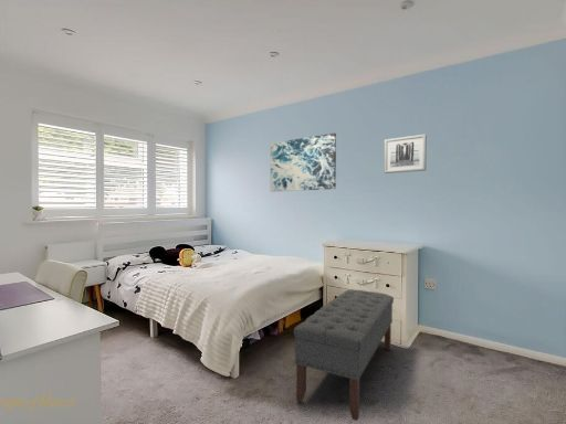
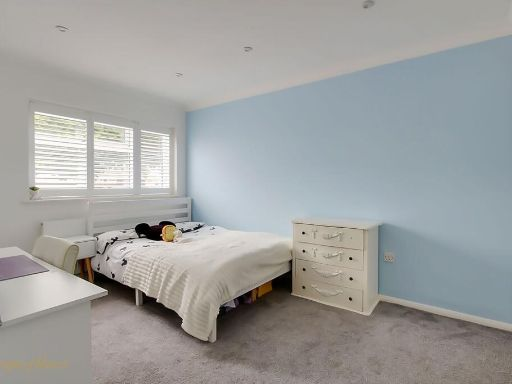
- wall art [270,132,337,192]
- bench [292,288,395,422]
- wall art [384,134,428,174]
